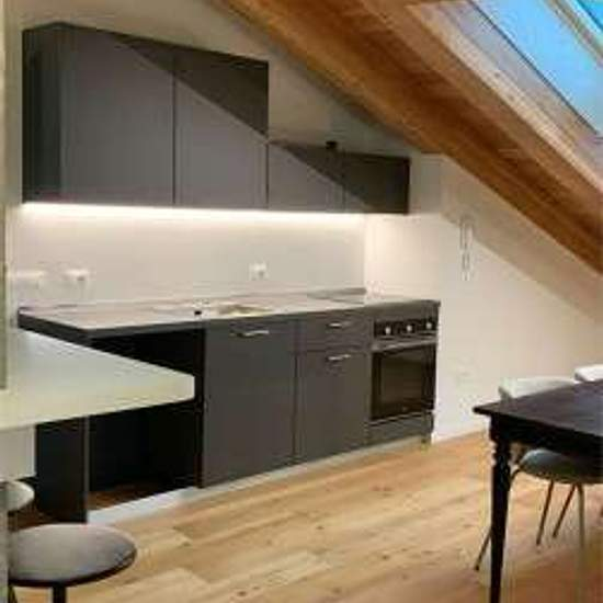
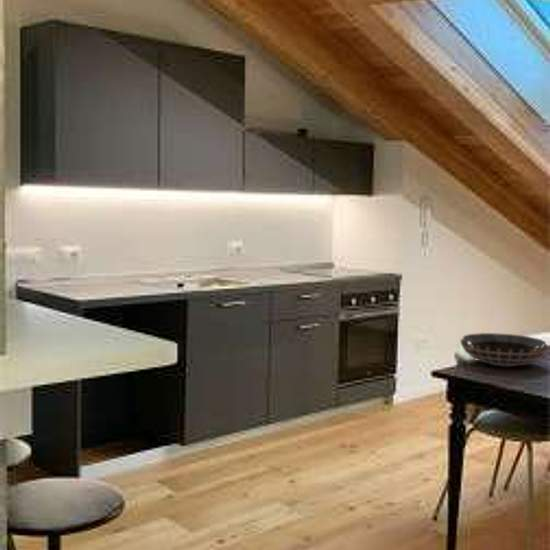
+ decorative bowl [459,332,549,368]
